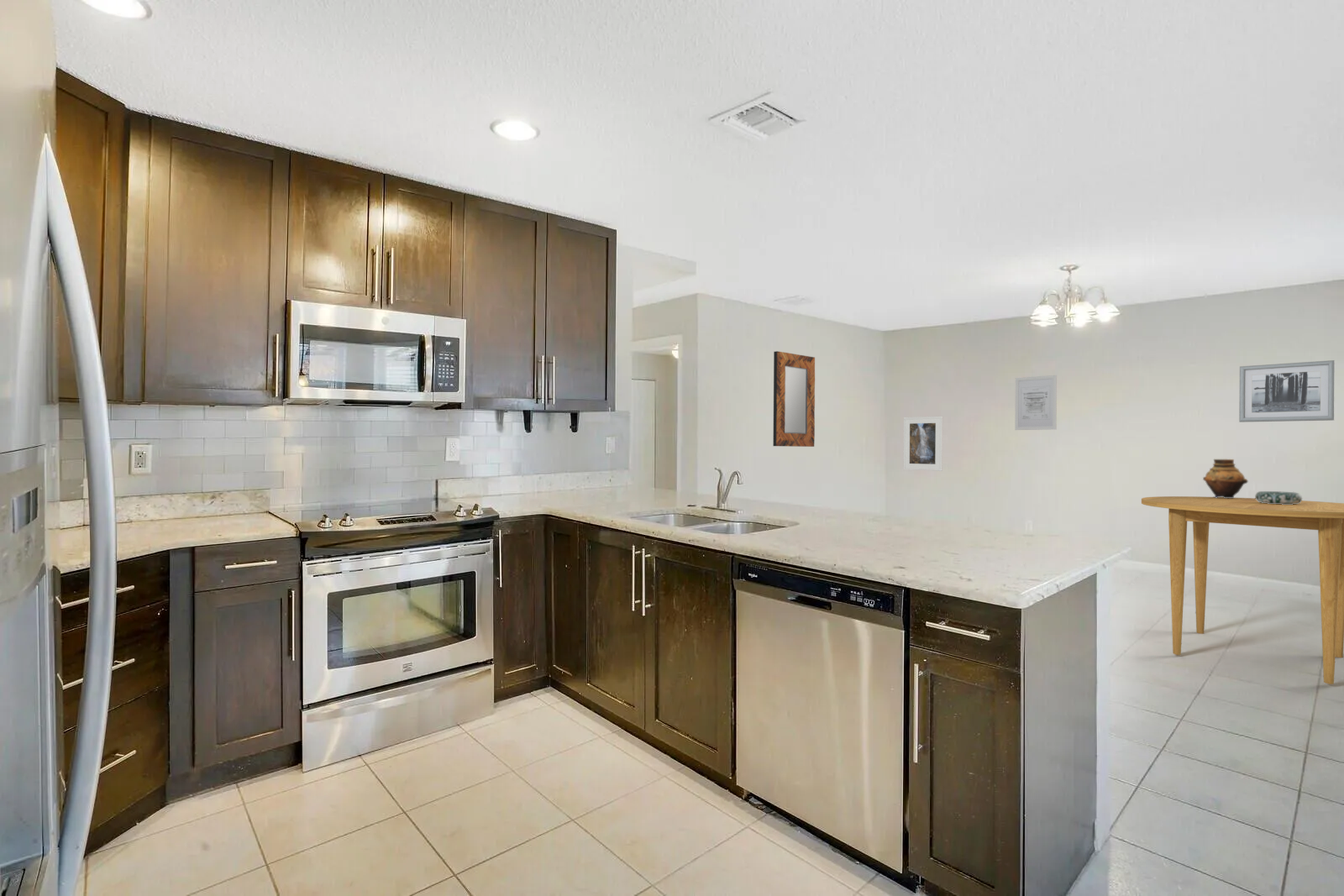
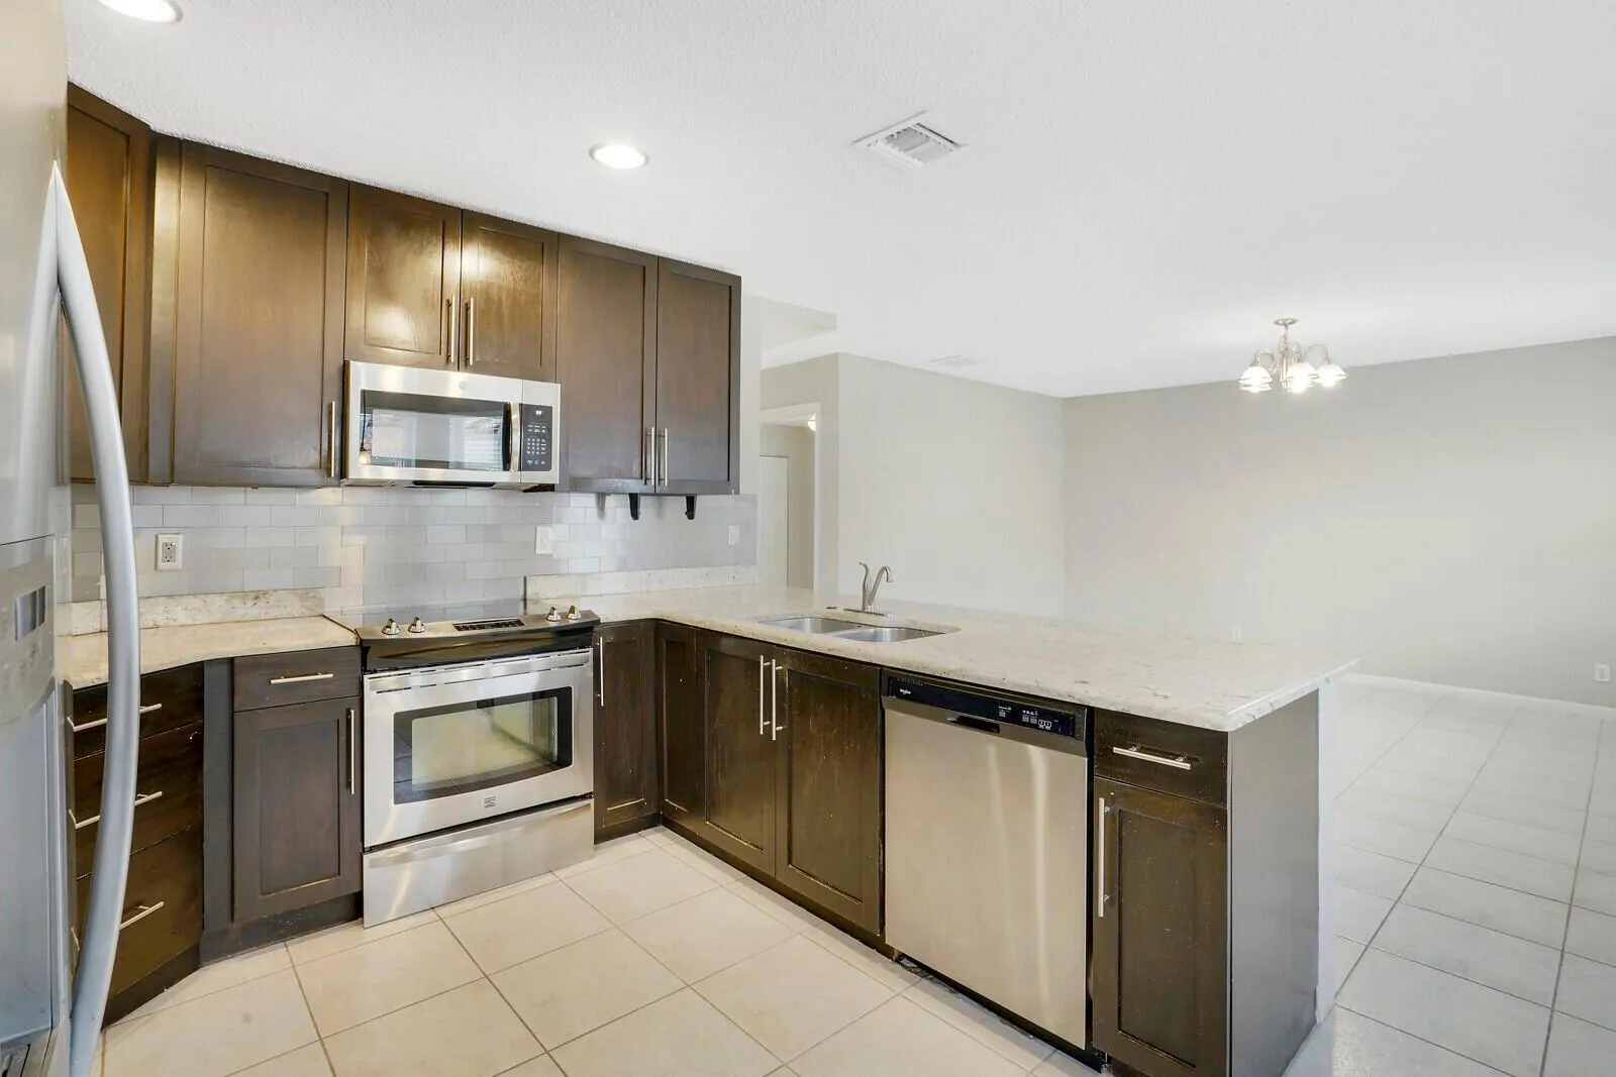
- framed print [902,416,943,472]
- home mirror [772,350,816,448]
- dining table [1141,495,1344,685]
- decorative bowl [1254,490,1303,505]
- vase [1202,458,1249,498]
- wall art [1238,359,1336,423]
- wall art [1014,375,1058,431]
